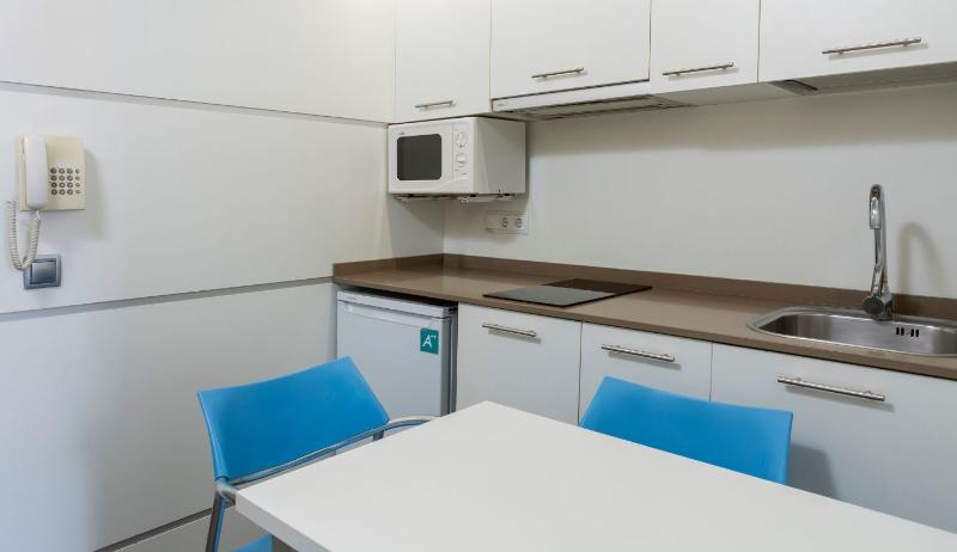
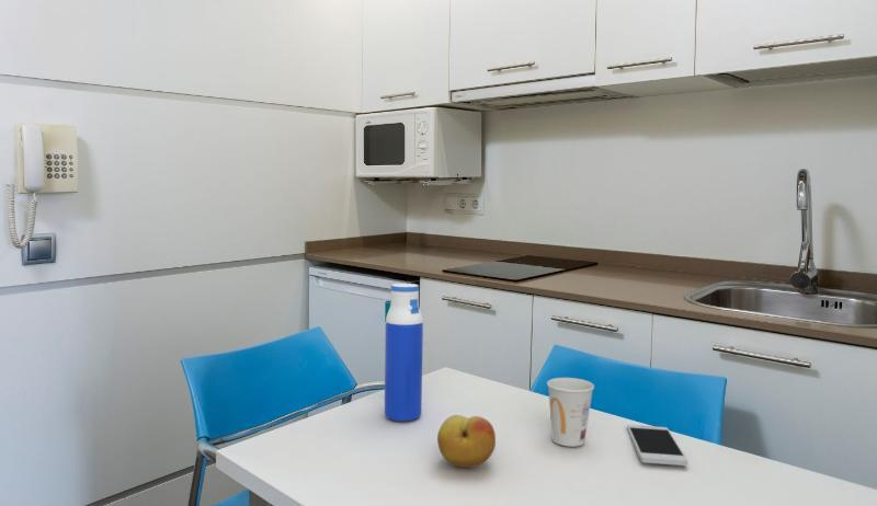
+ fruit [436,414,497,469]
+ cup [546,377,595,448]
+ water bottle [384,283,424,423]
+ smartphone [626,424,688,467]
